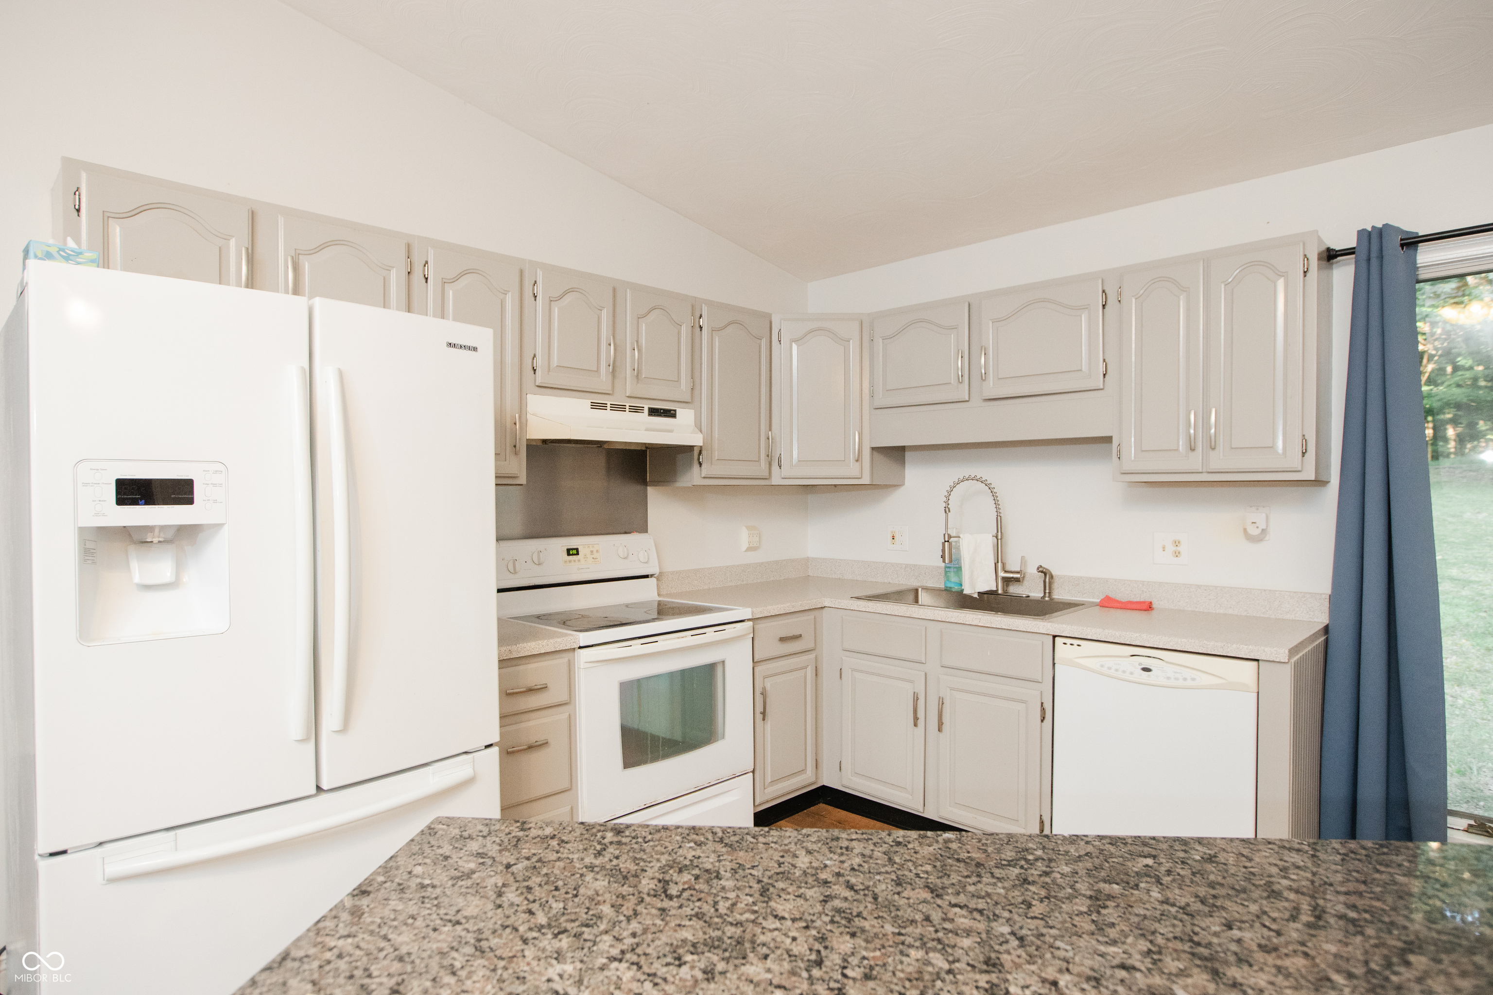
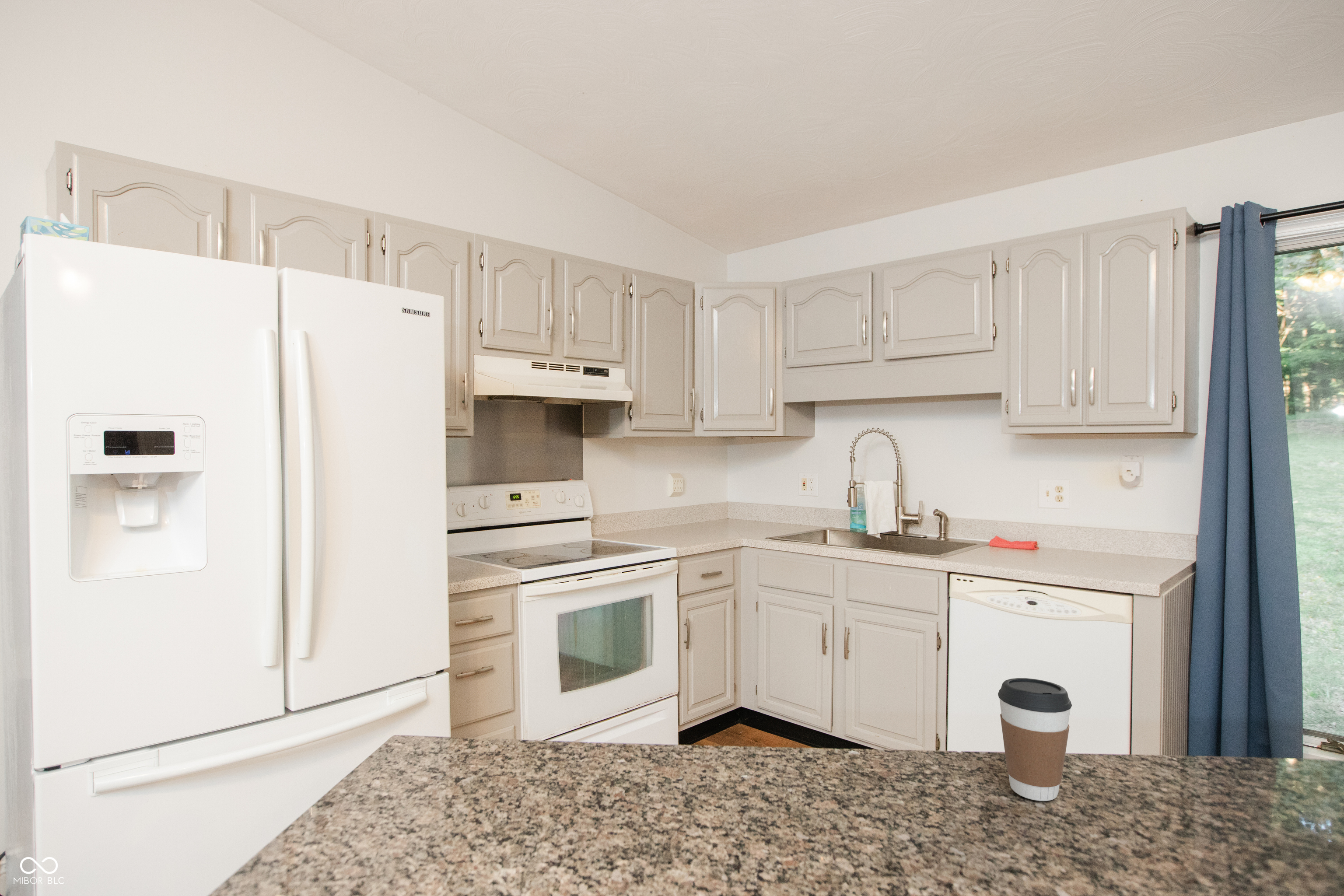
+ coffee cup [998,678,1072,802]
